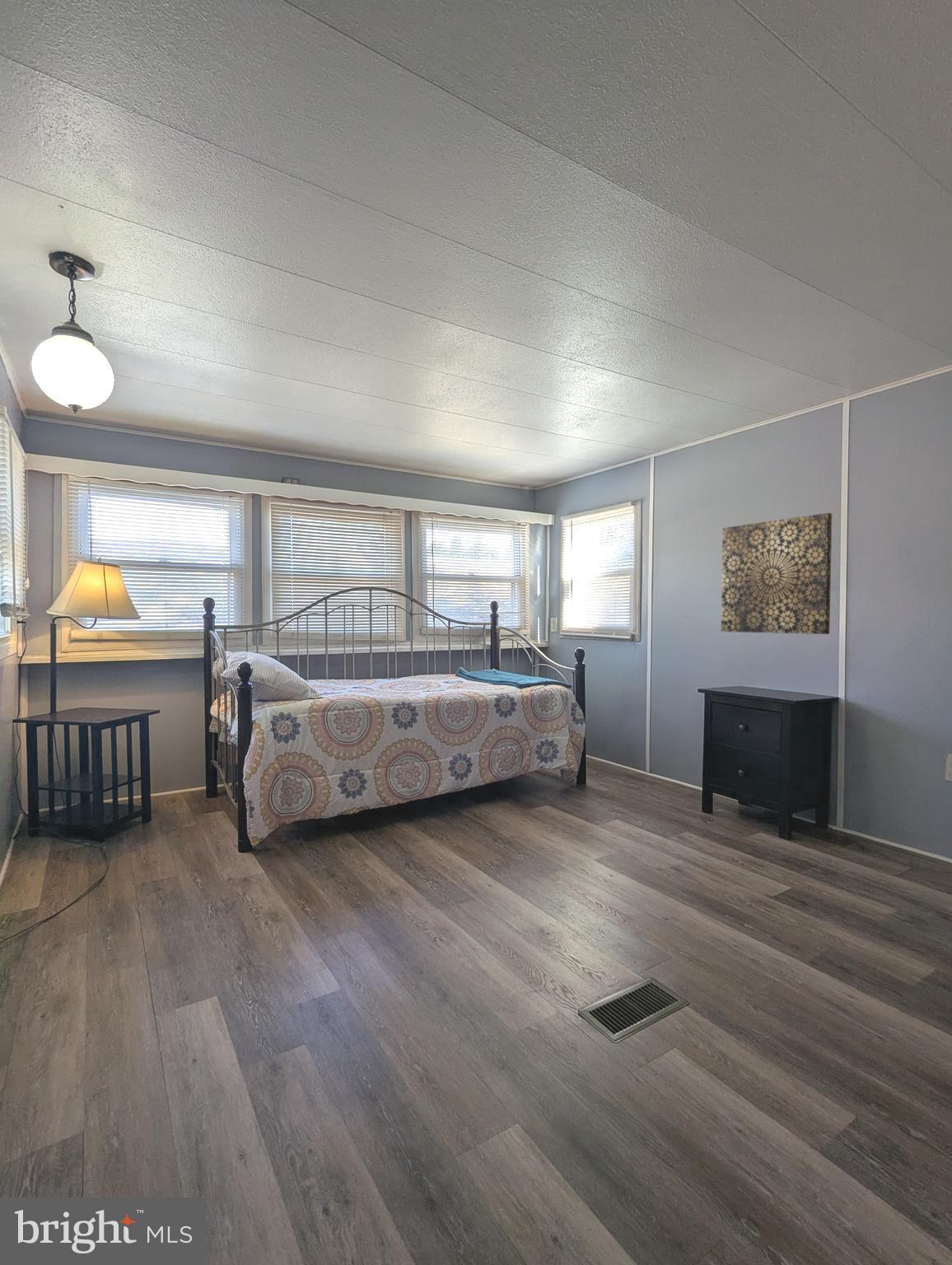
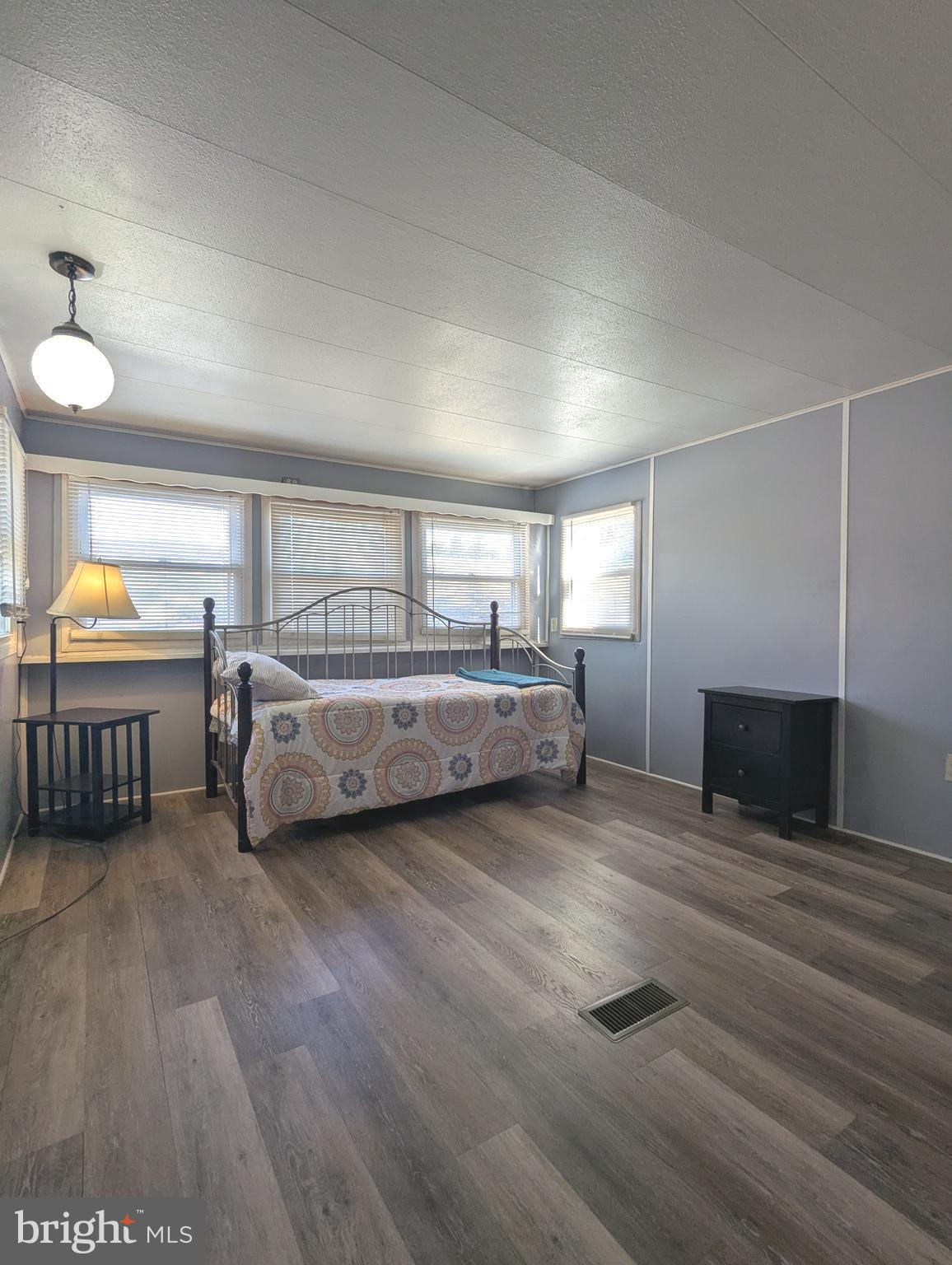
- wall art [721,512,833,635]
